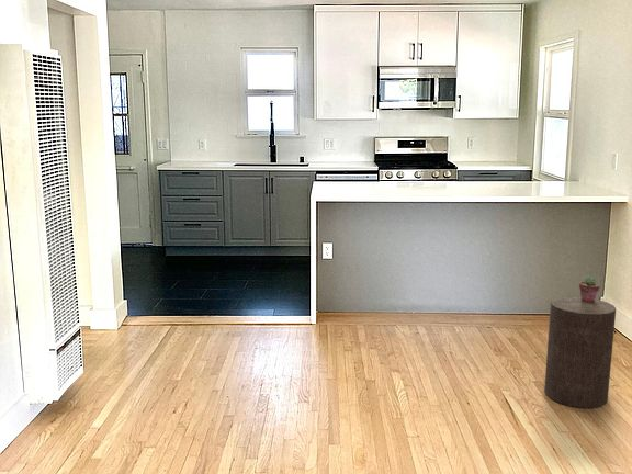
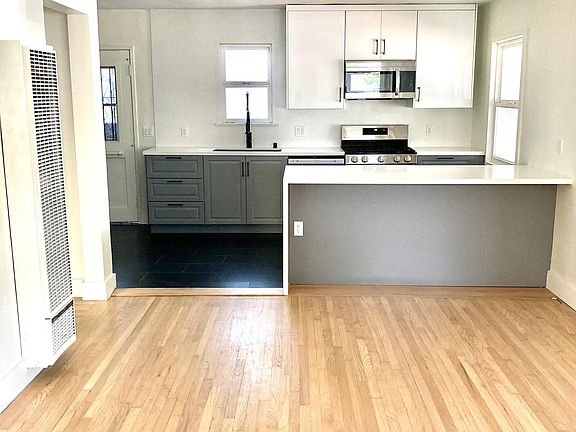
- potted succulent [578,275,601,303]
- stool [543,295,617,409]
